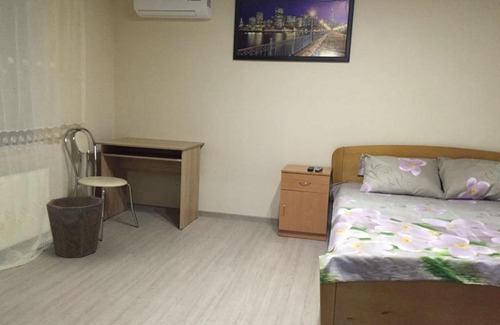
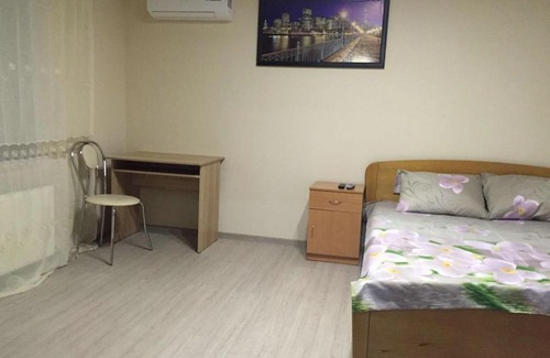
- waste bin [45,195,105,259]
